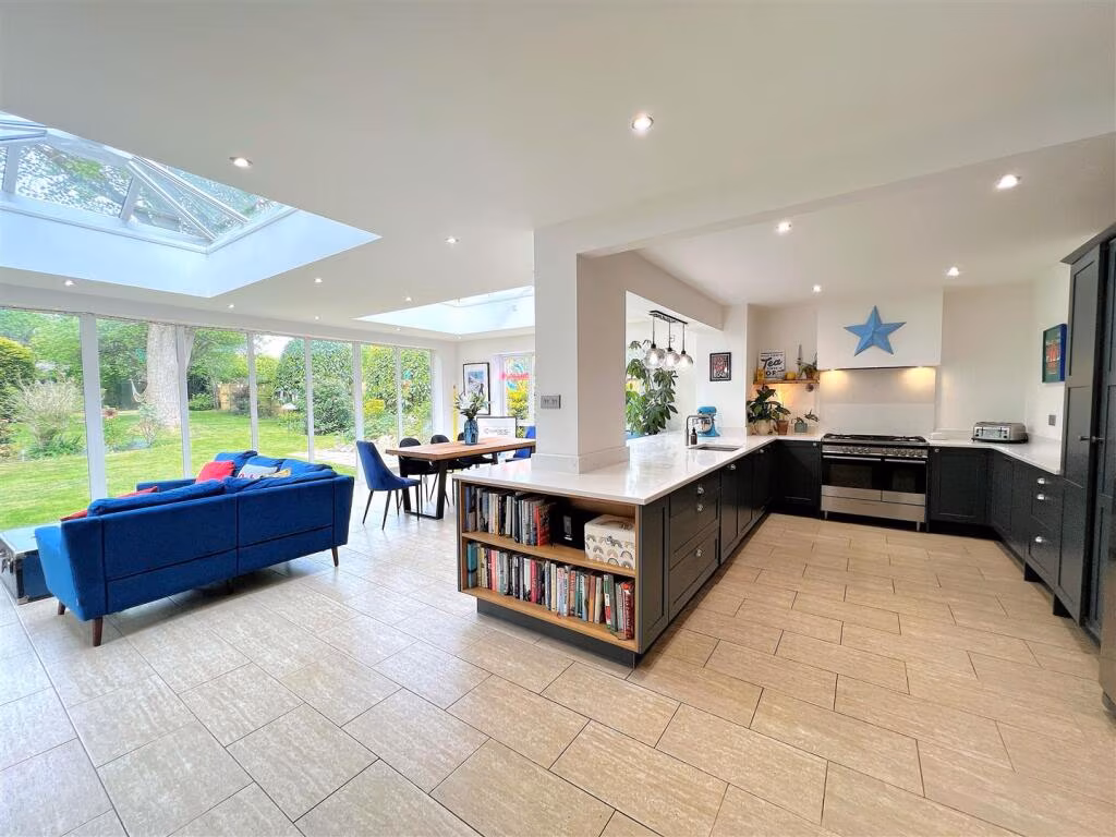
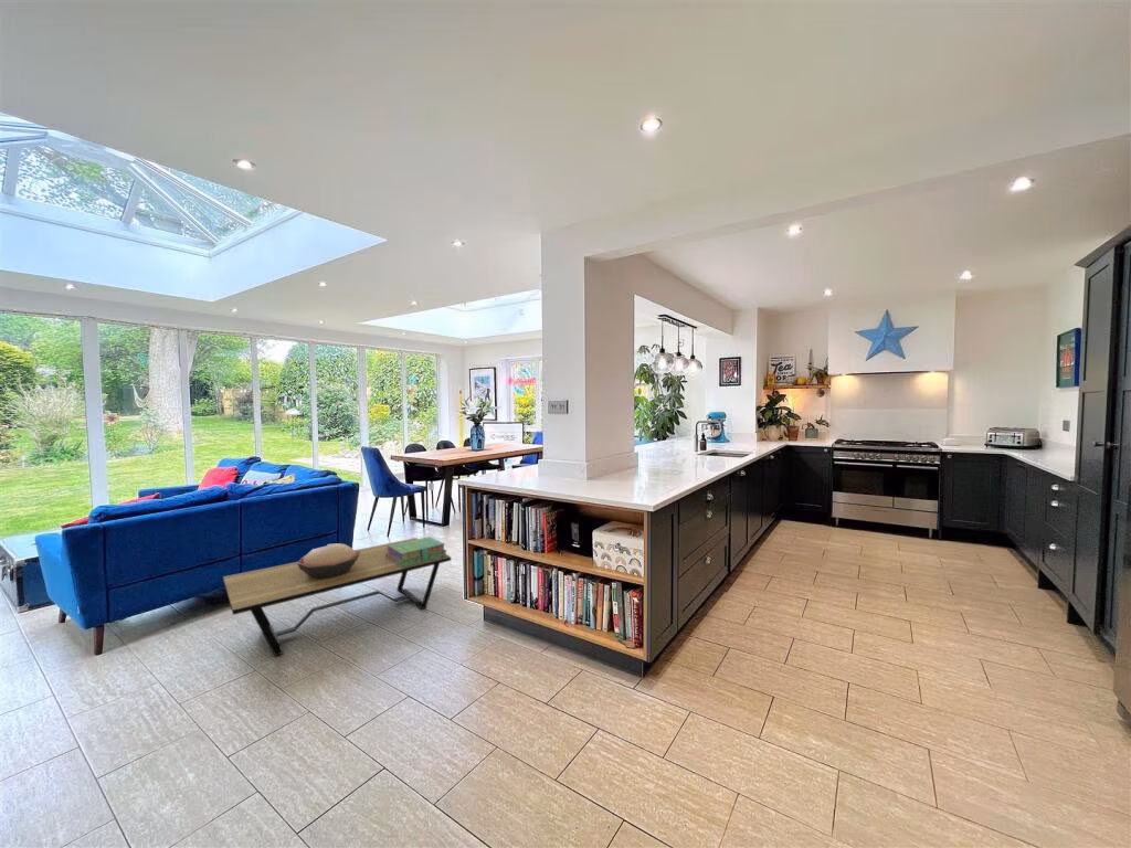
+ decorative bowl [297,542,360,579]
+ coffee table [222,537,452,657]
+ stack of books [385,536,448,568]
